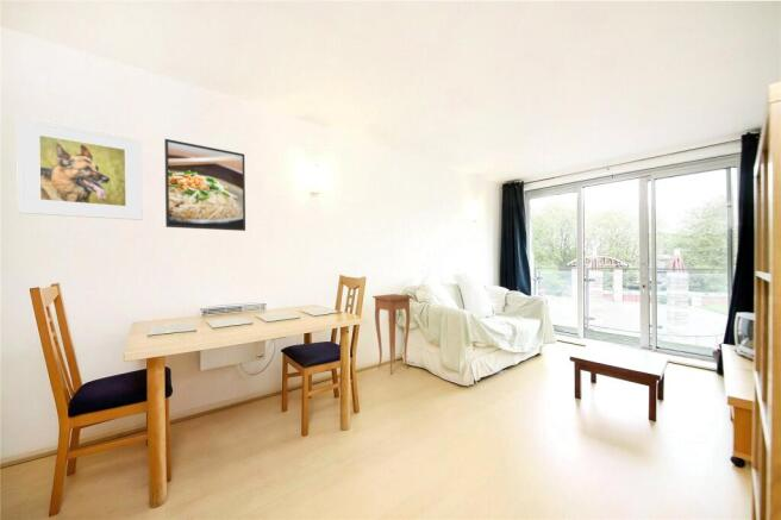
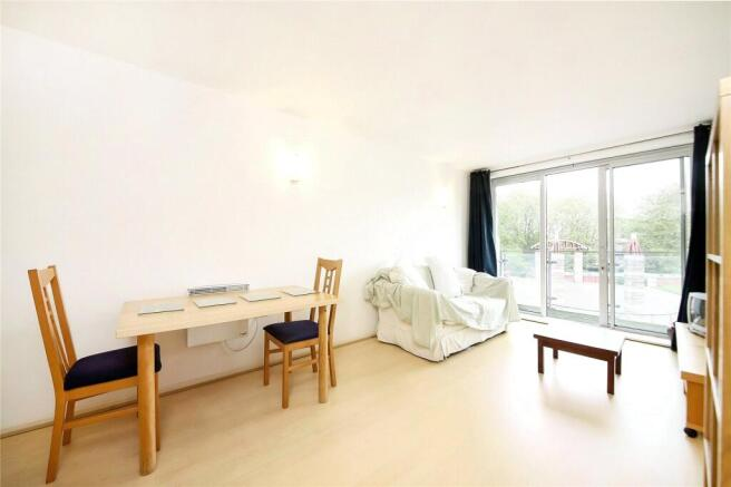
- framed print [15,115,144,221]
- side table [371,293,413,375]
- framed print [163,138,246,232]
